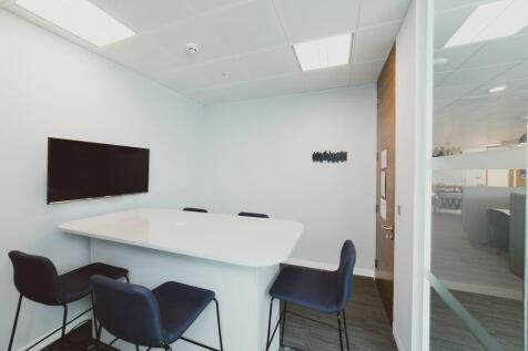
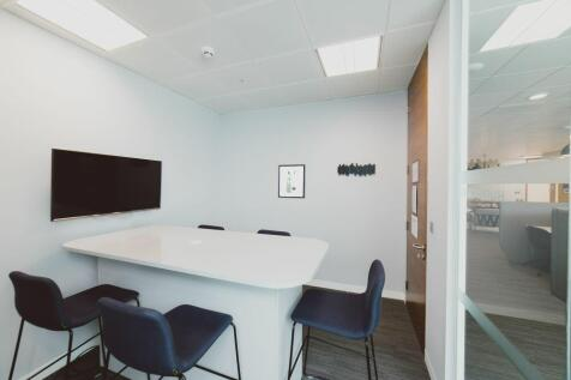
+ wall art [277,163,306,199]
